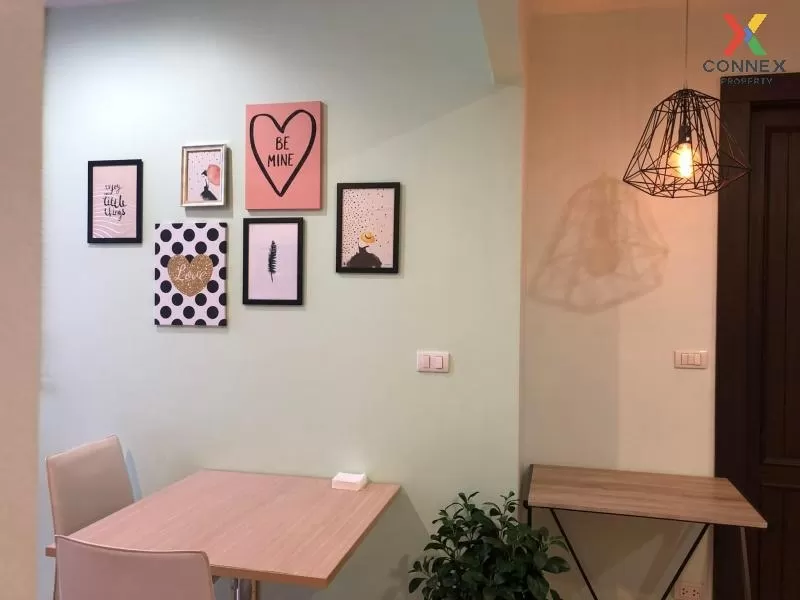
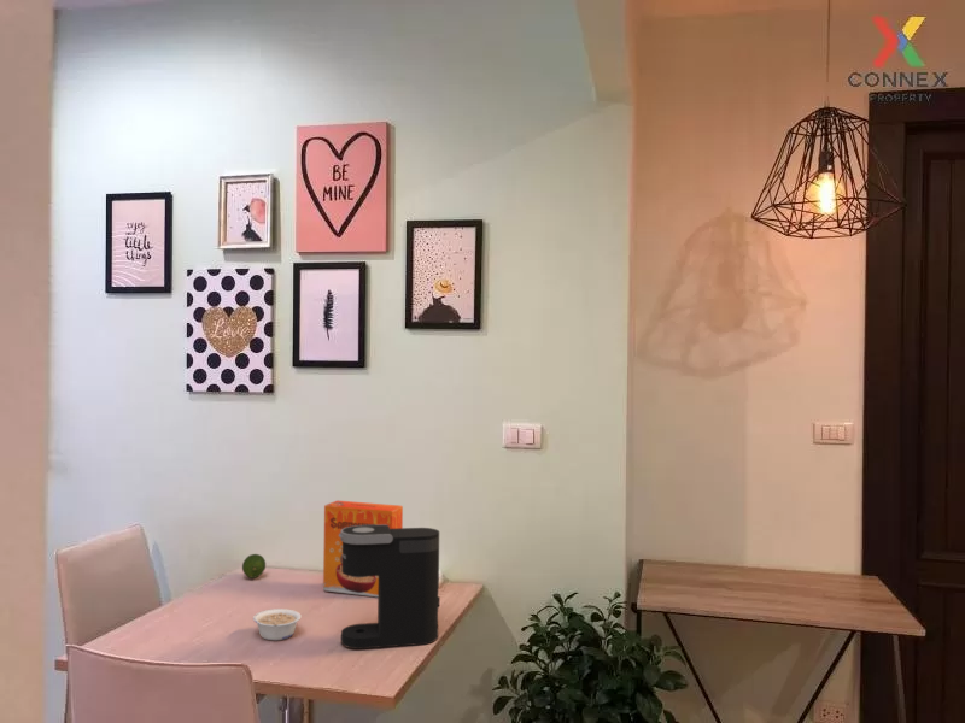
+ fruit [241,553,267,580]
+ cereal box [322,499,404,598]
+ coffee maker [339,524,441,651]
+ legume [252,607,303,641]
